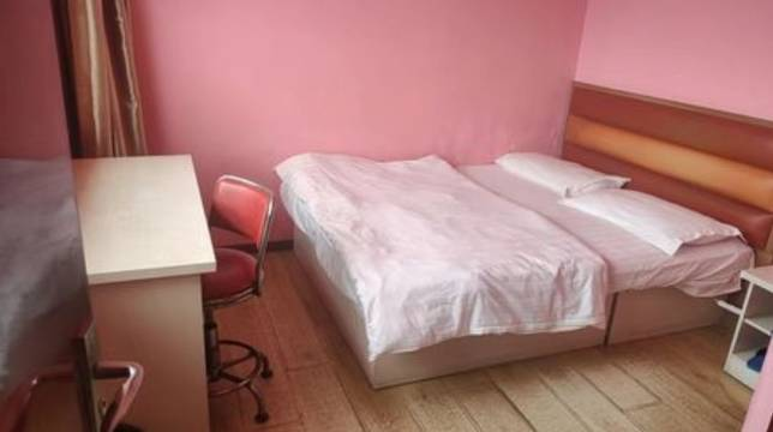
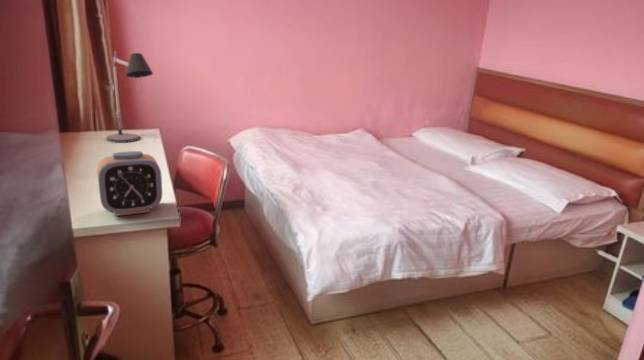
+ alarm clock [96,150,163,217]
+ desk lamp [106,50,154,144]
